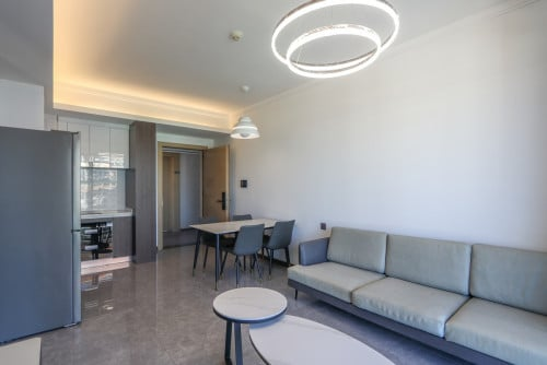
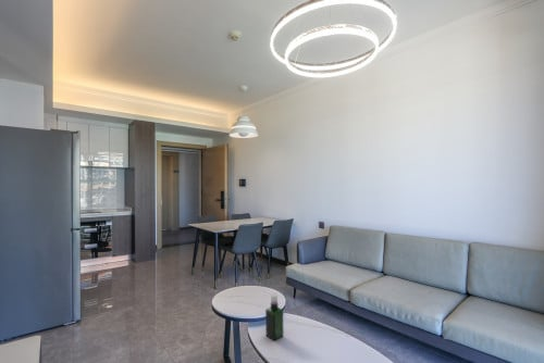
+ spray bottle [264,293,284,341]
